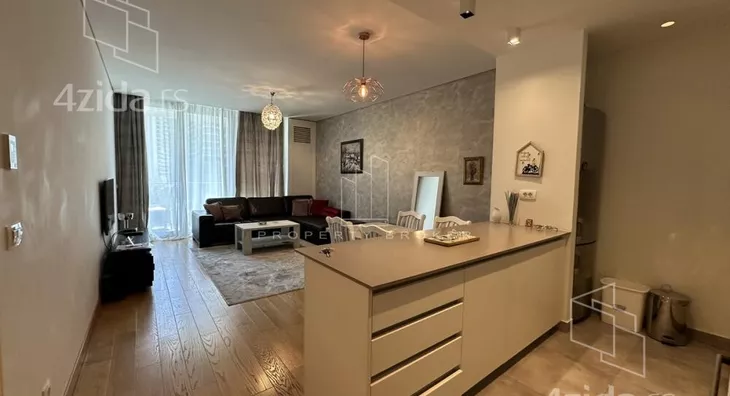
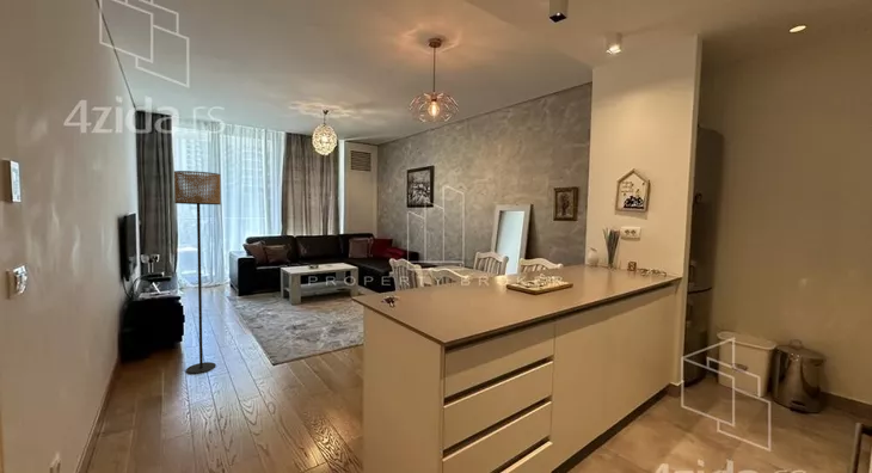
+ floor lamp [173,170,222,375]
